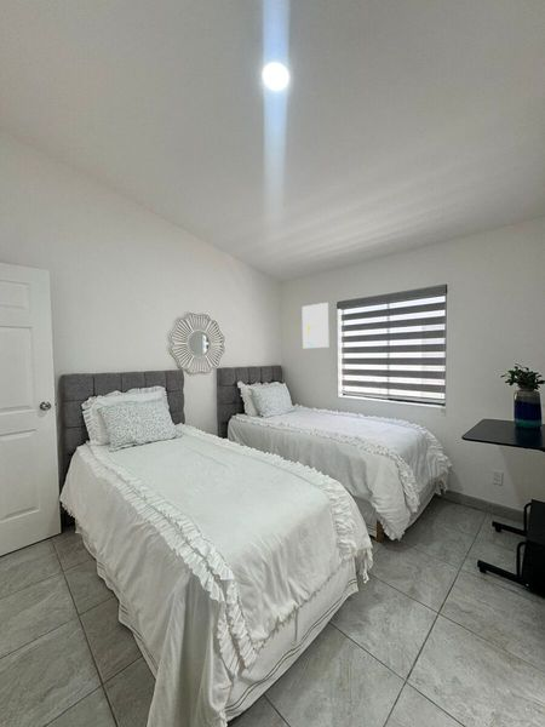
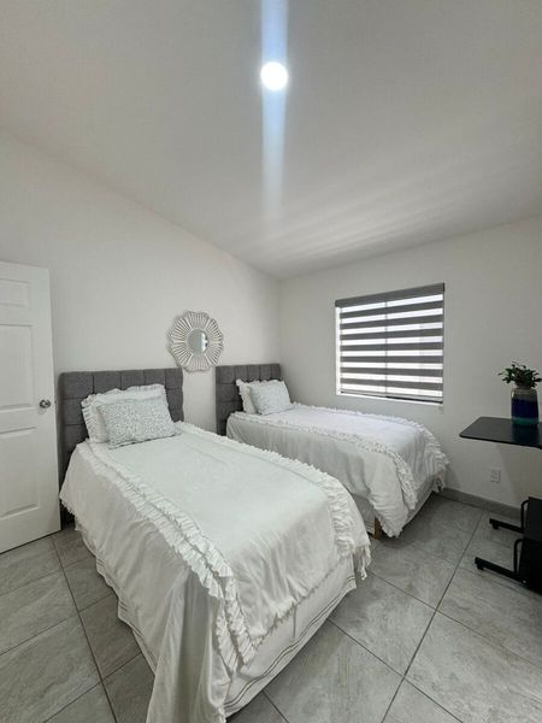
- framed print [302,302,329,349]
